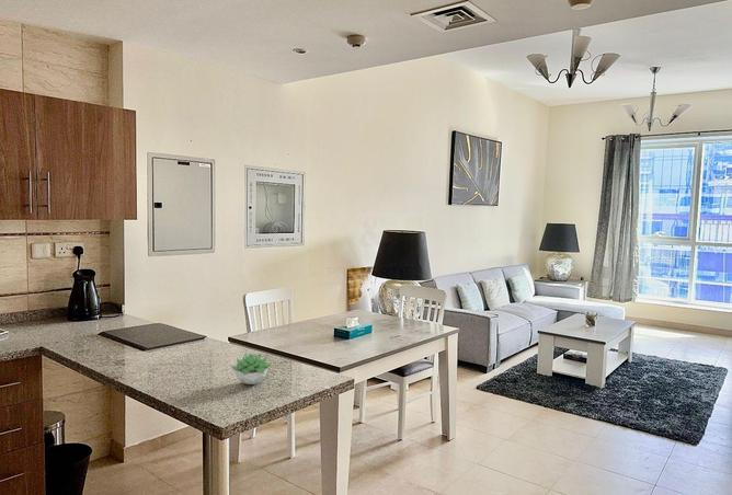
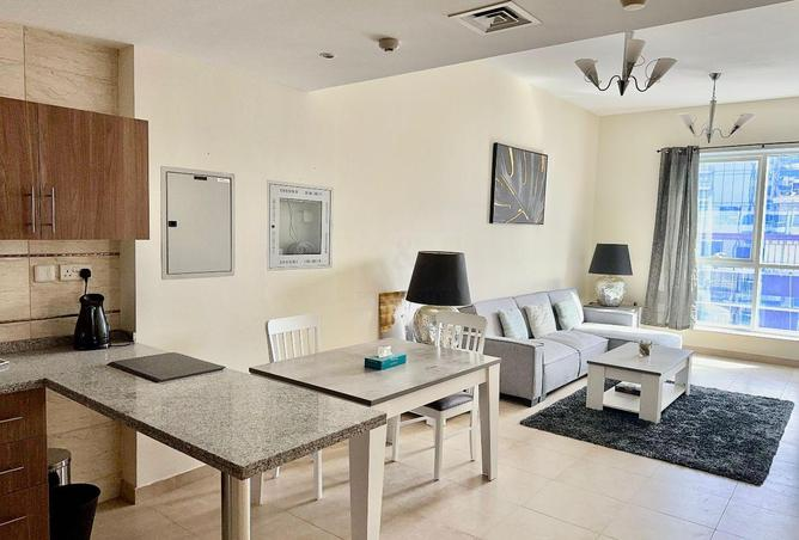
- succulent plant [230,353,274,385]
